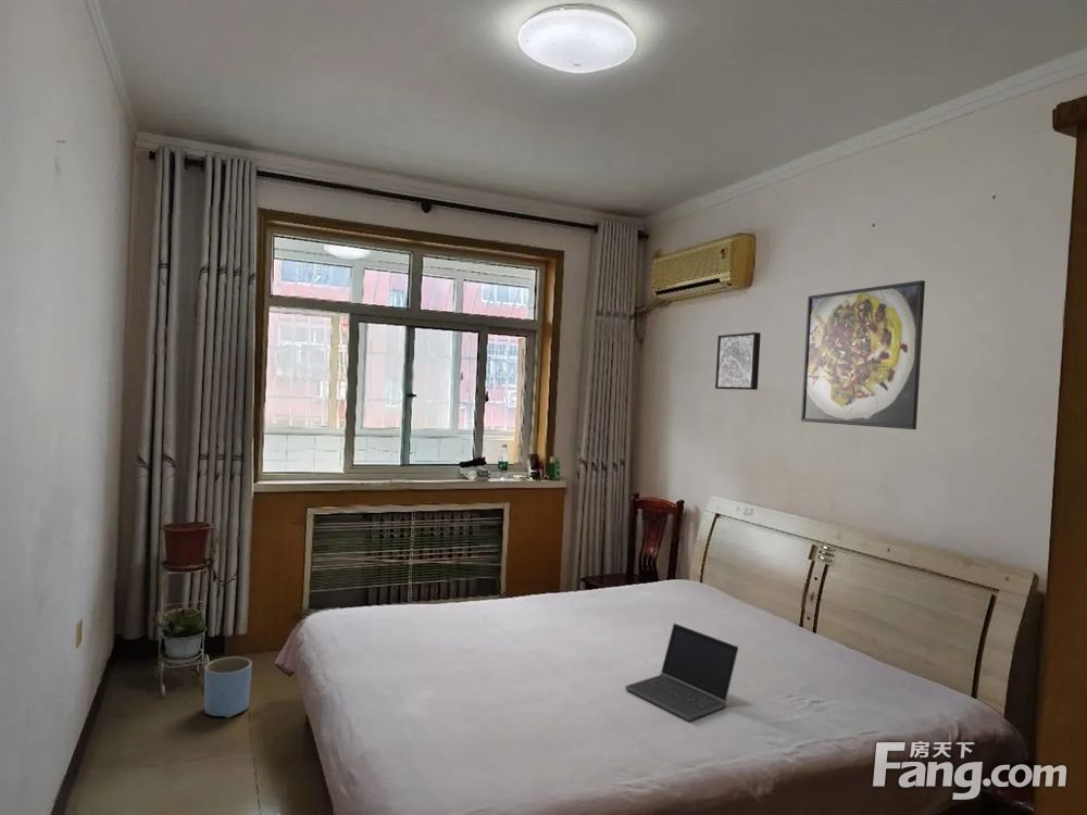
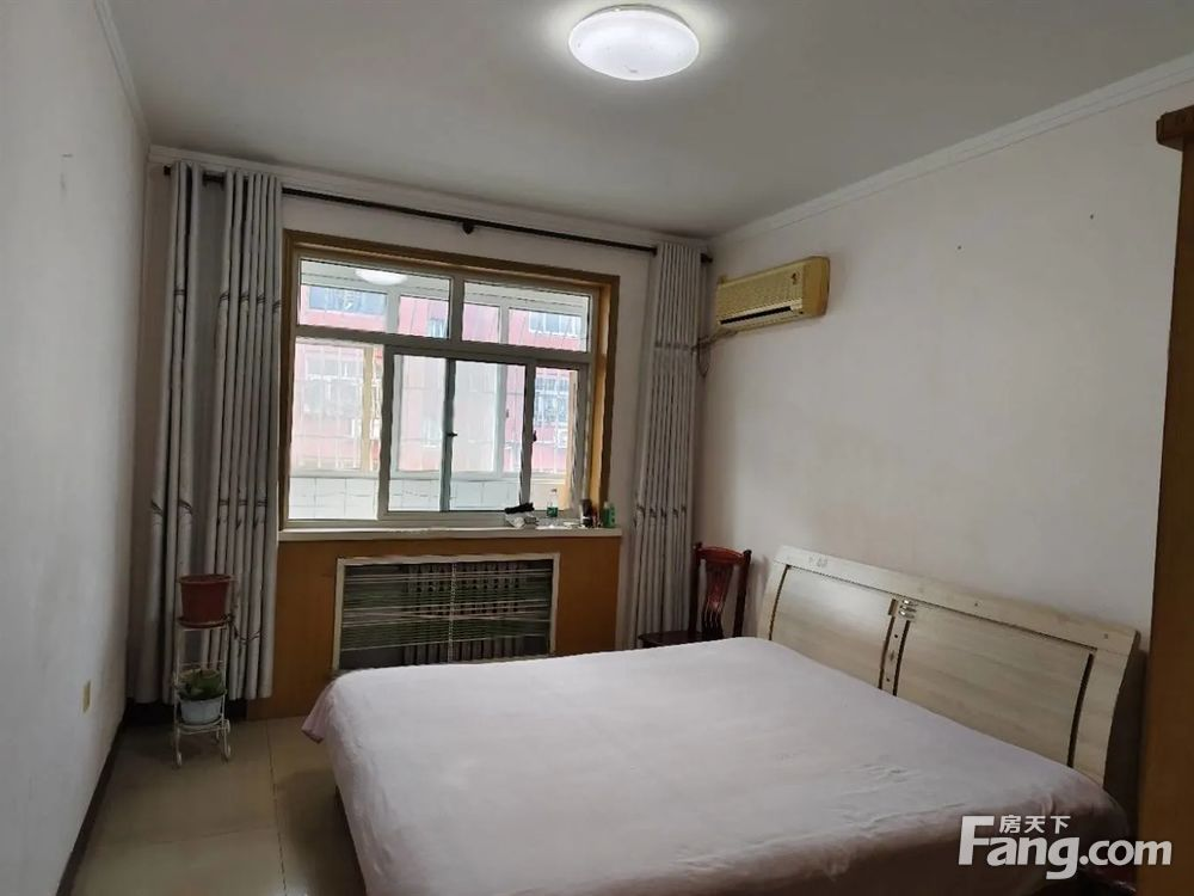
- planter [203,655,253,719]
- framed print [800,279,926,430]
- laptop computer [624,623,740,722]
- wall art [714,331,762,391]
